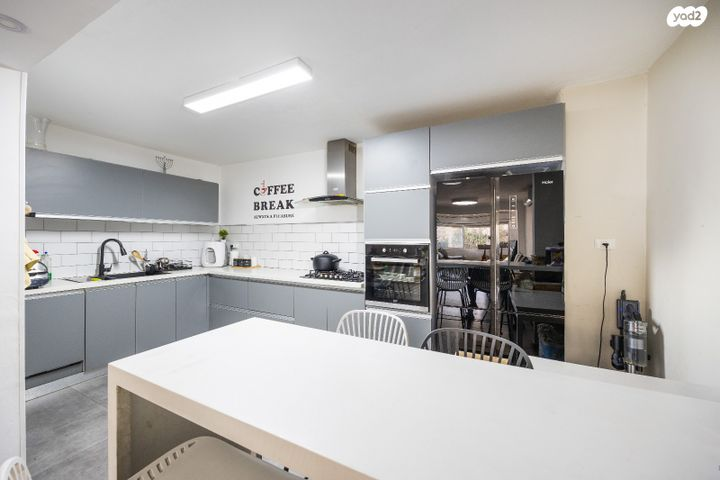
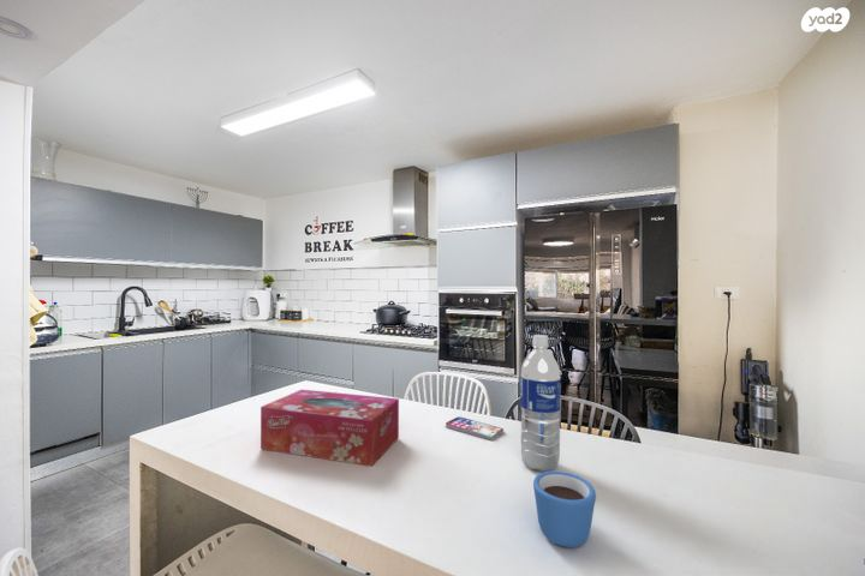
+ tissue box [260,389,400,468]
+ smartphone [445,415,505,442]
+ mug [532,469,597,548]
+ water bottle [519,334,562,473]
